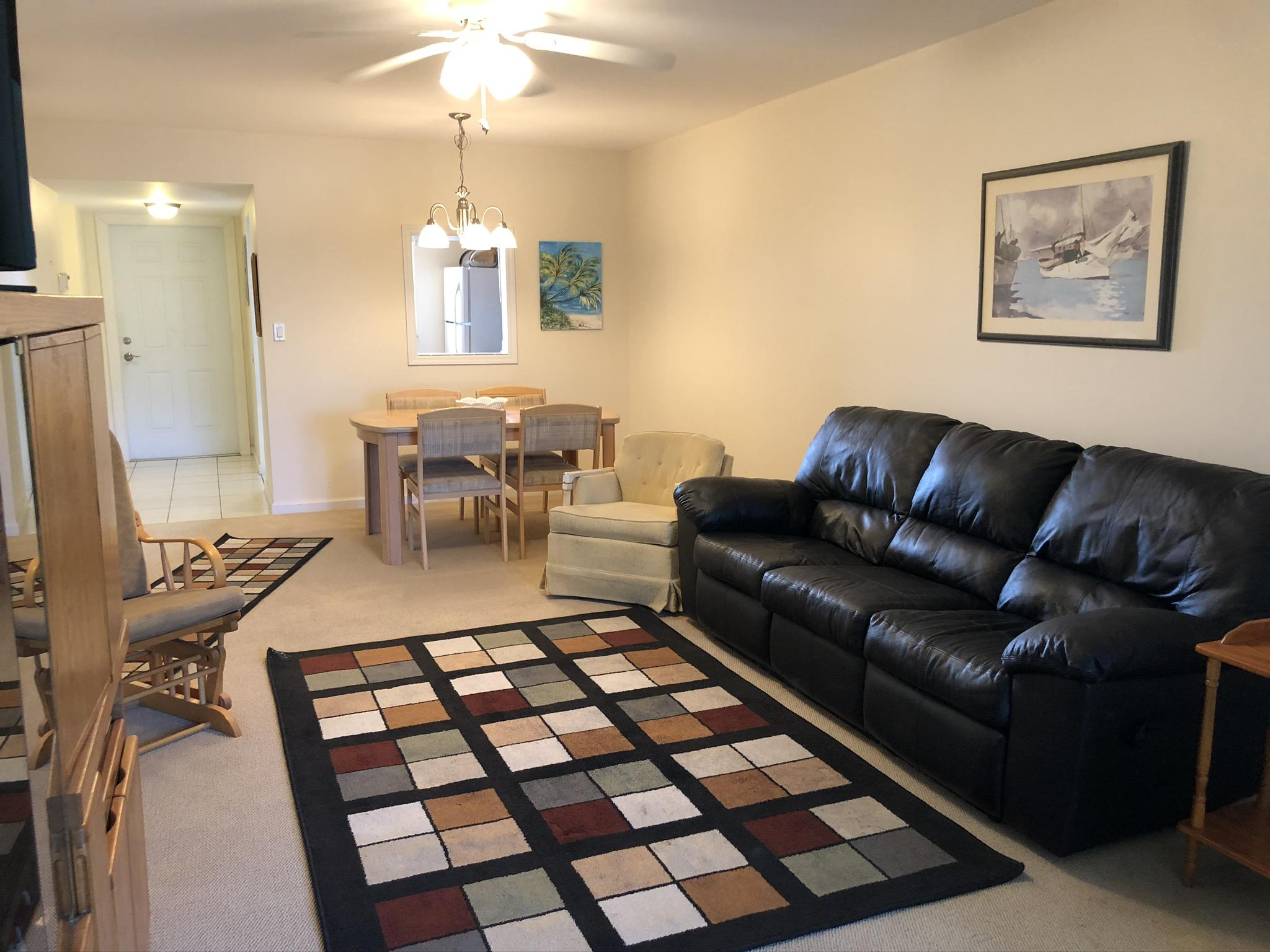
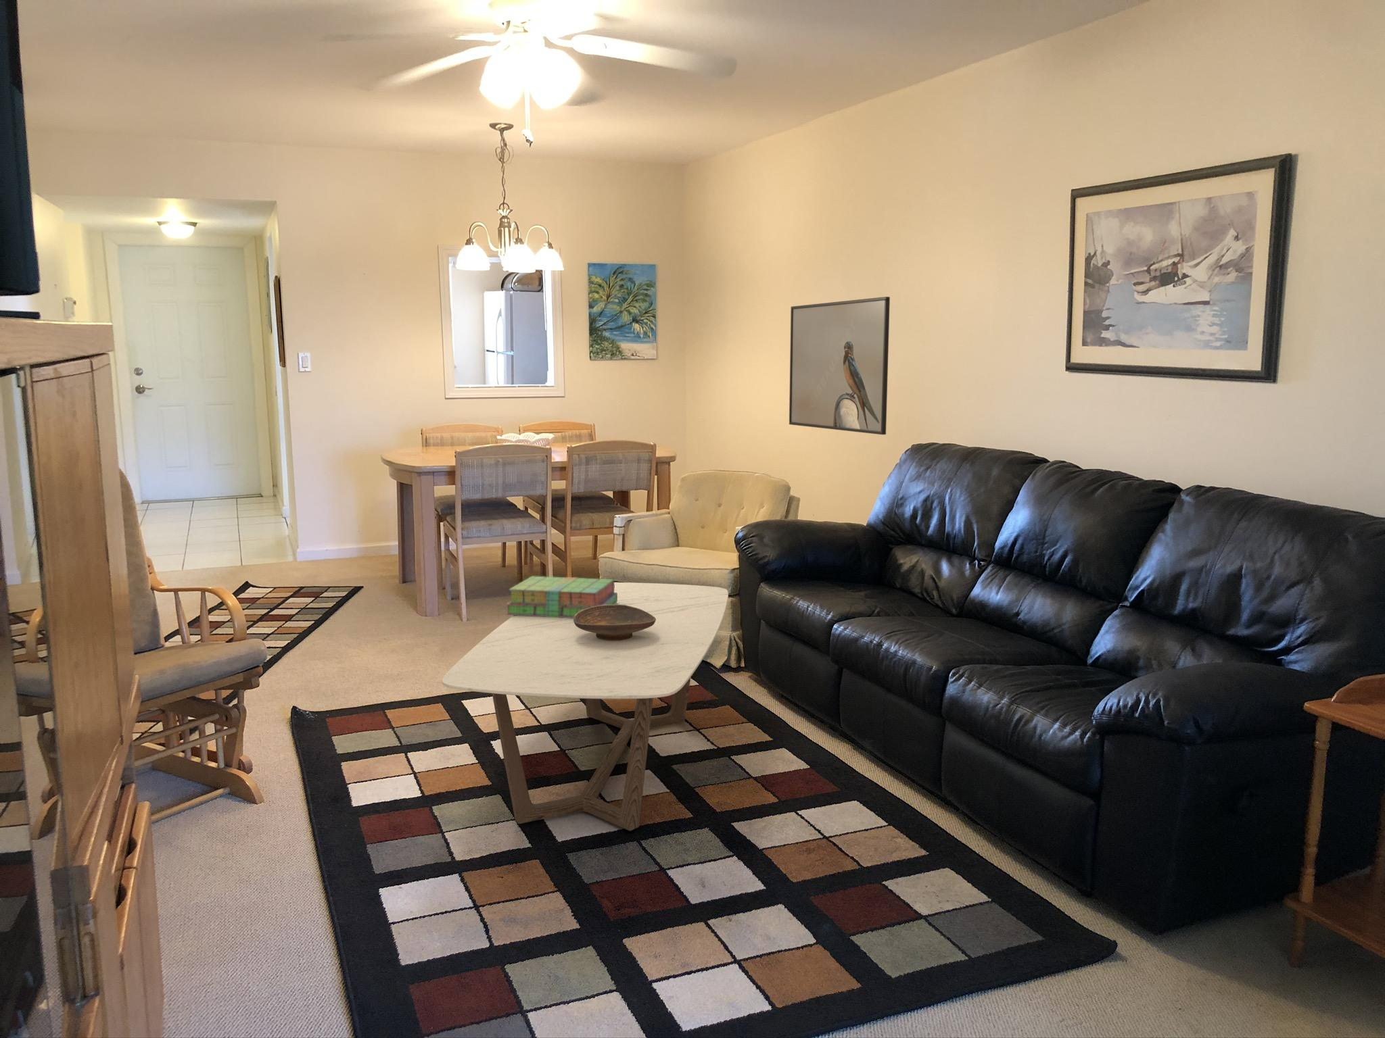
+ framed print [788,295,891,435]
+ coffee table [442,582,728,831]
+ decorative bowl [574,605,657,641]
+ stack of books [505,576,617,617]
